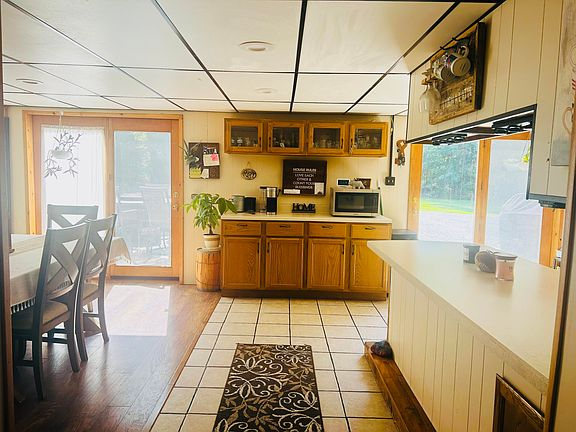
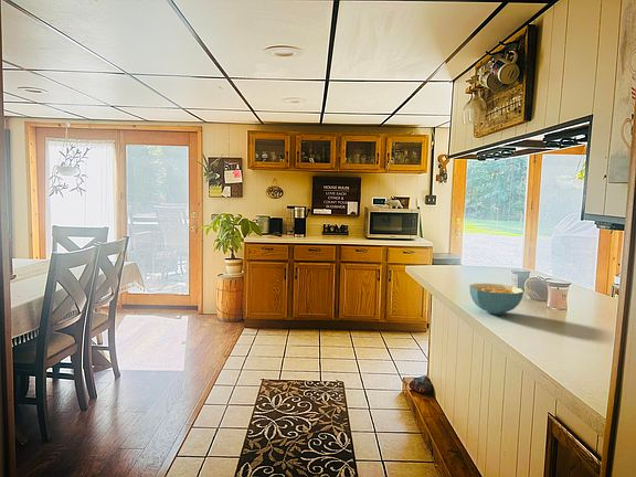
+ cereal bowl [468,283,524,316]
